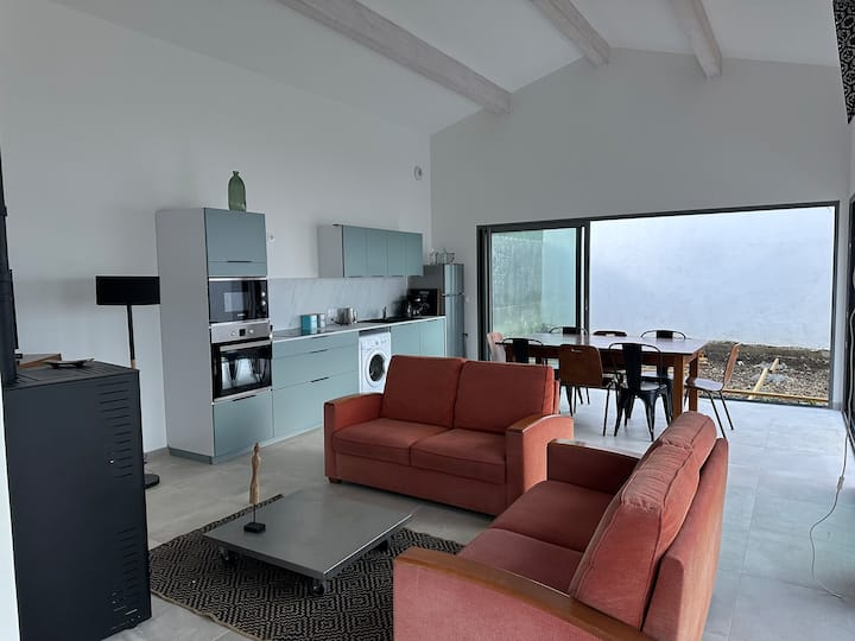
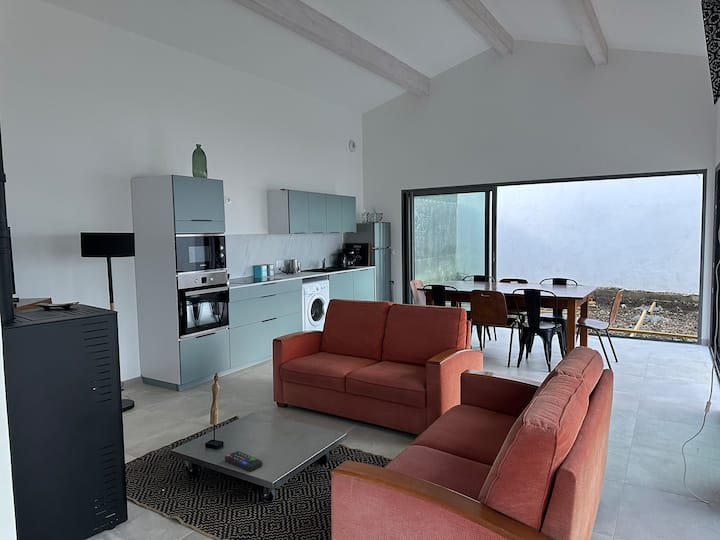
+ remote control [224,450,263,472]
